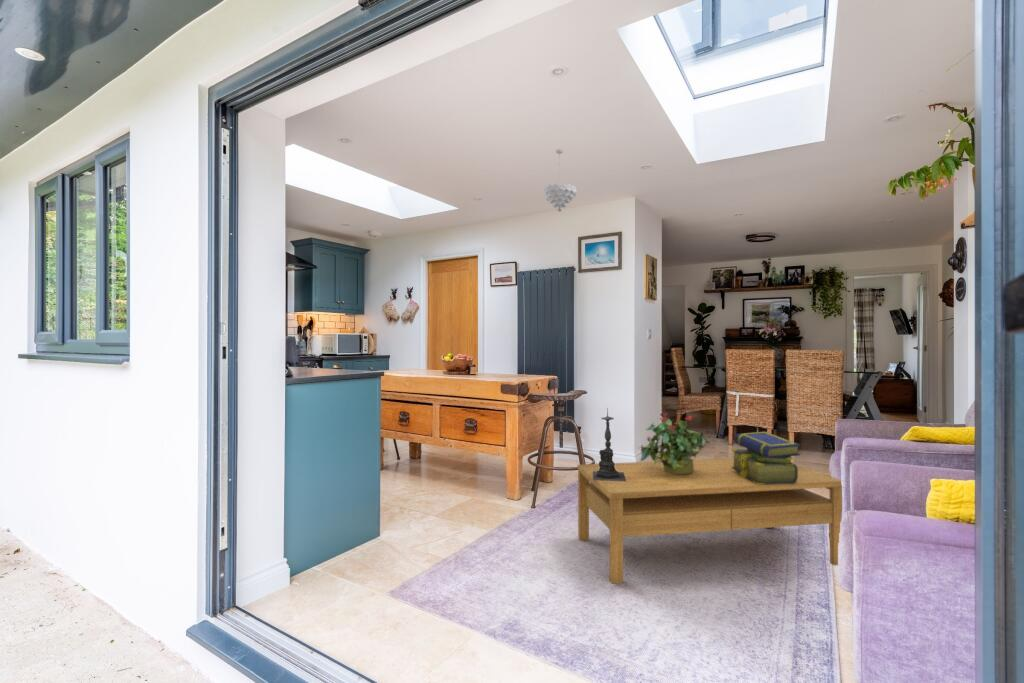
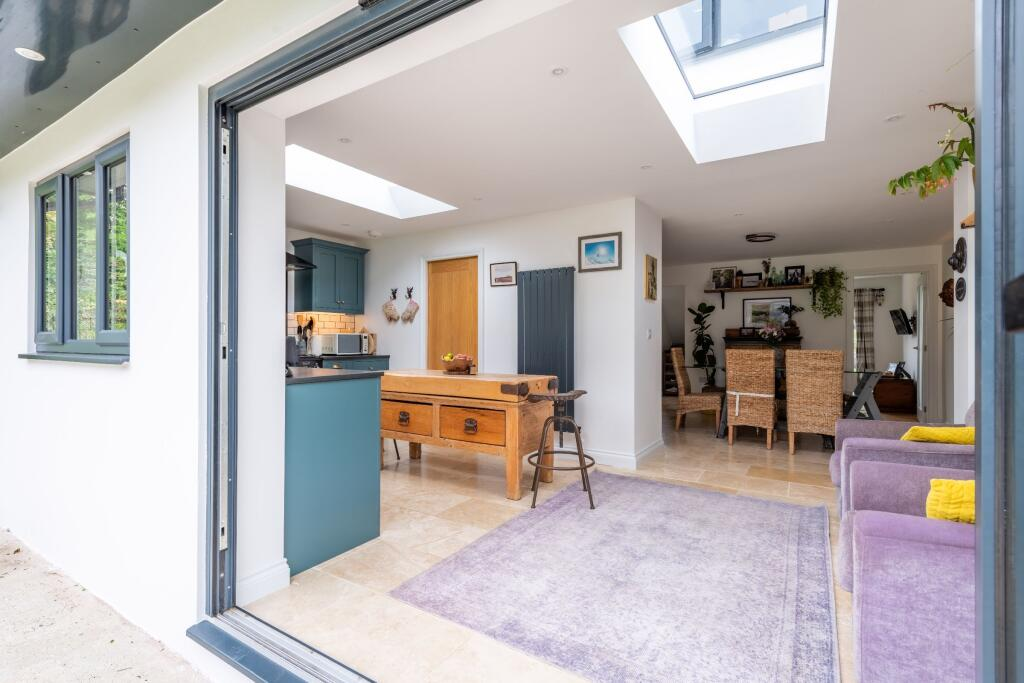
- coffee table [577,457,843,584]
- candle holder [592,407,626,481]
- pendant light [542,148,578,213]
- potted plant [639,412,711,474]
- stack of books [731,431,801,485]
